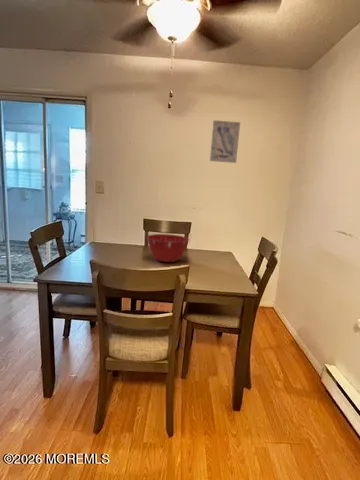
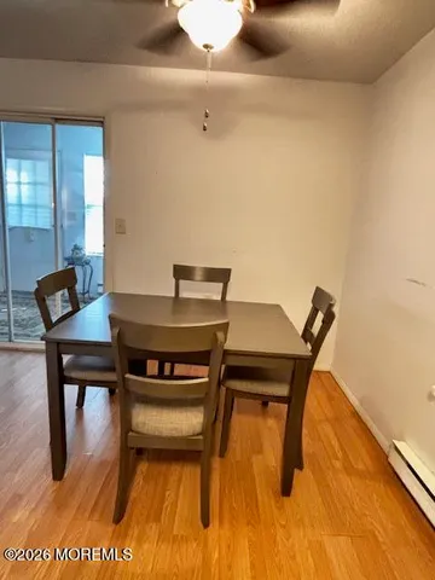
- wall art [209,119,241,164]
- mixing bowl [146,233,190,263]
